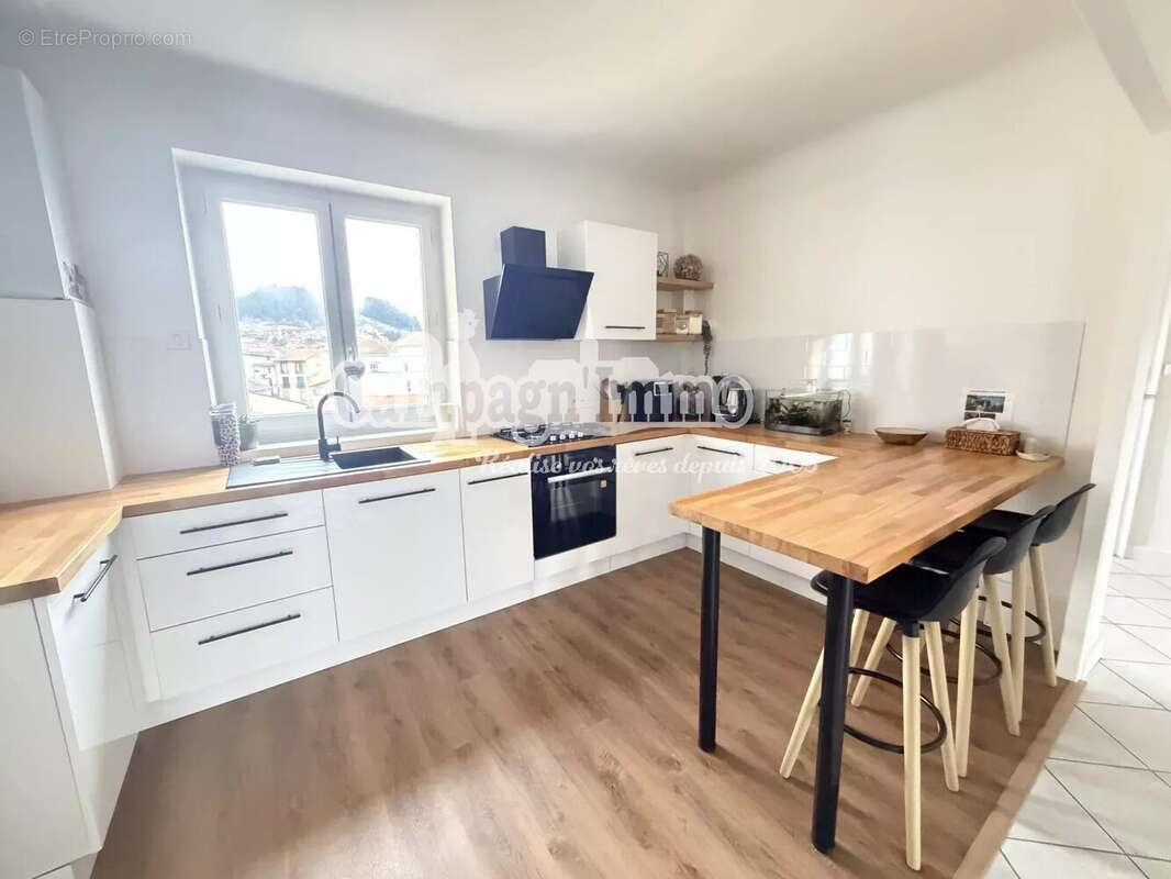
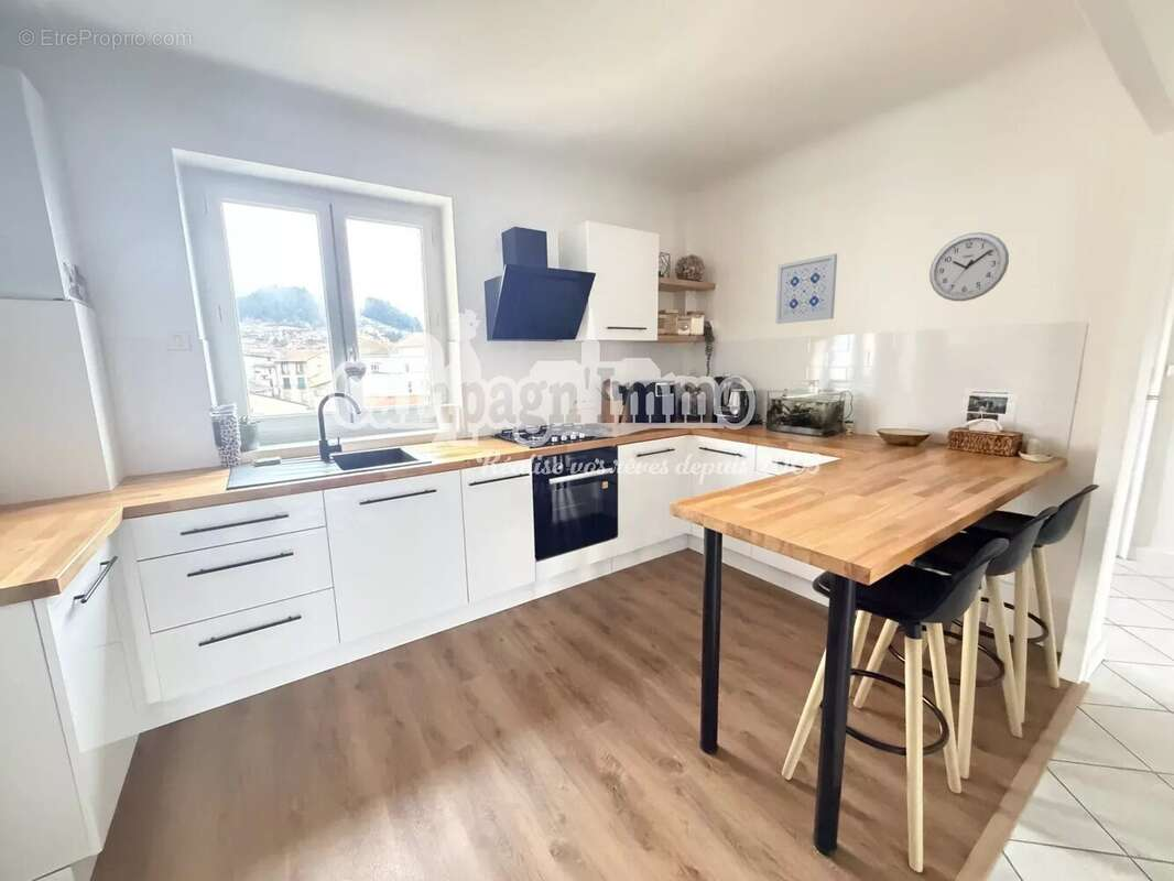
+ wall clock [928,231,1010,302]
+ wall art [775,252,838,325]
